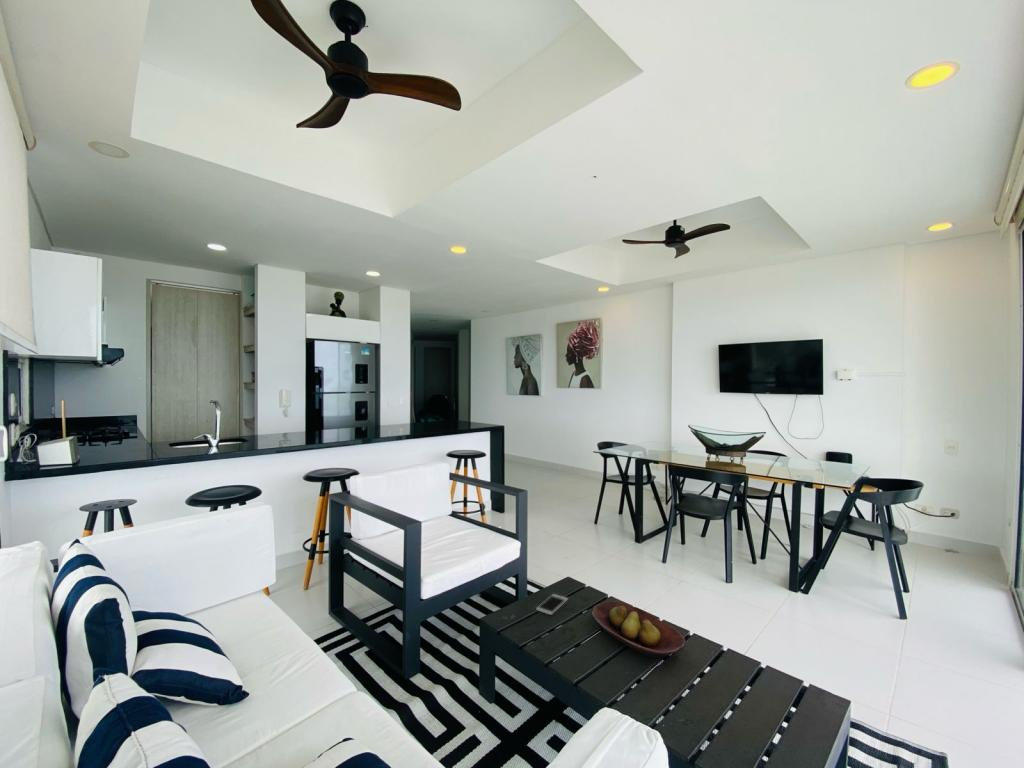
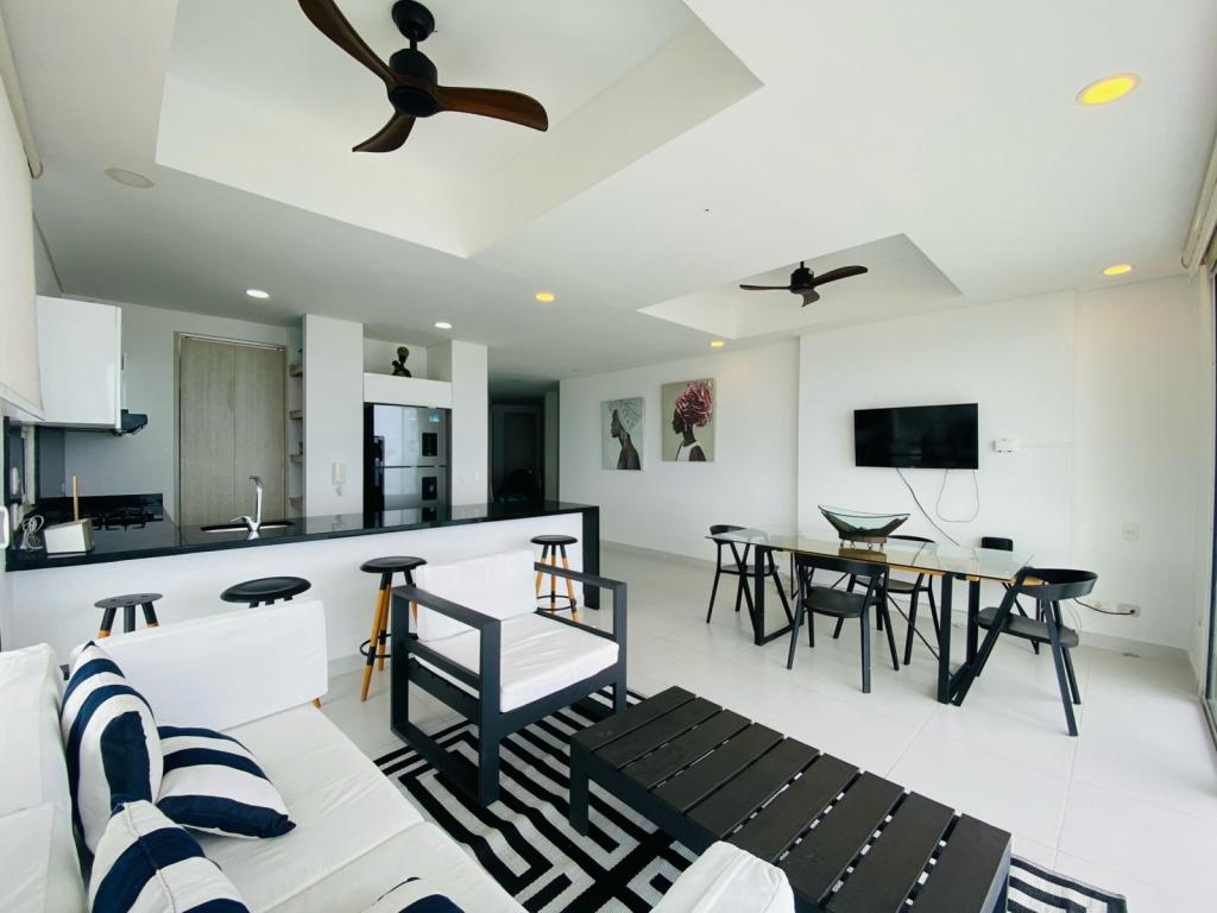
- fruit bowl [591,600,687,660]
- cell phone [535,593,569,616]
